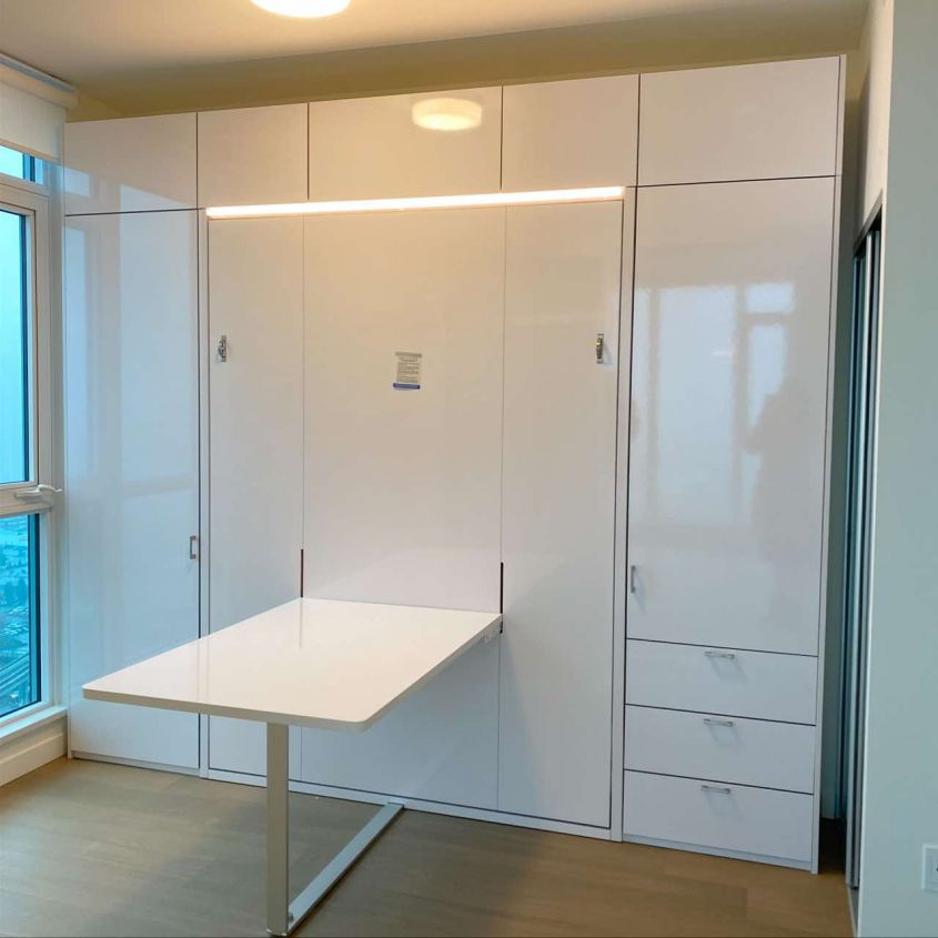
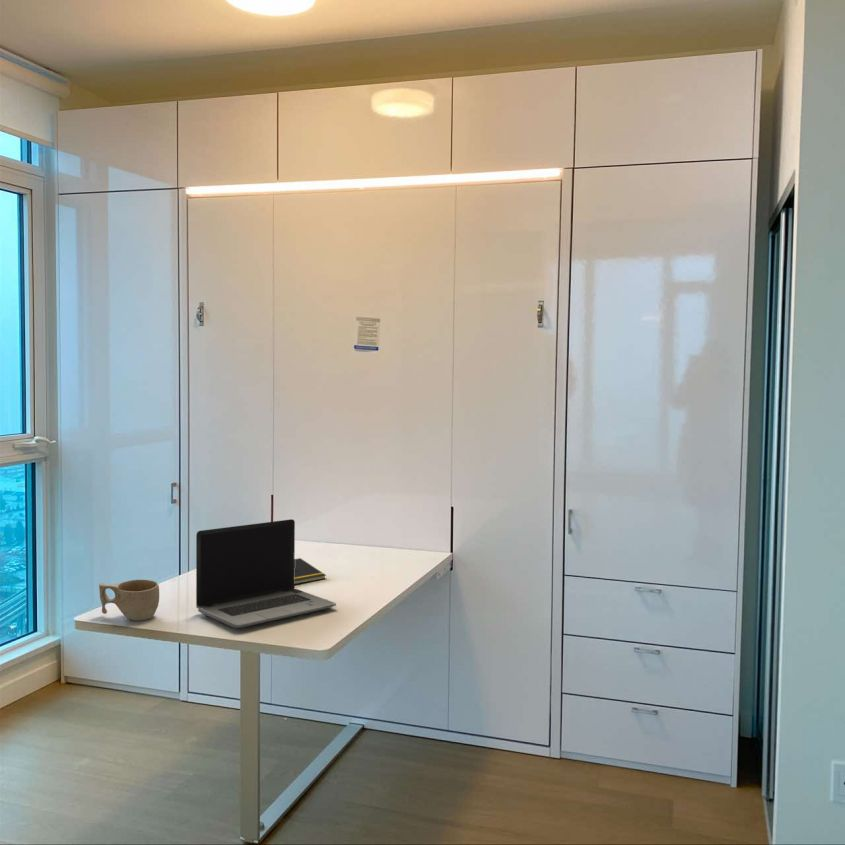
+ laptop computer [195,518,337,629]
+ cup [98,579,160,622]
+ notepad [294,557,327,586]
